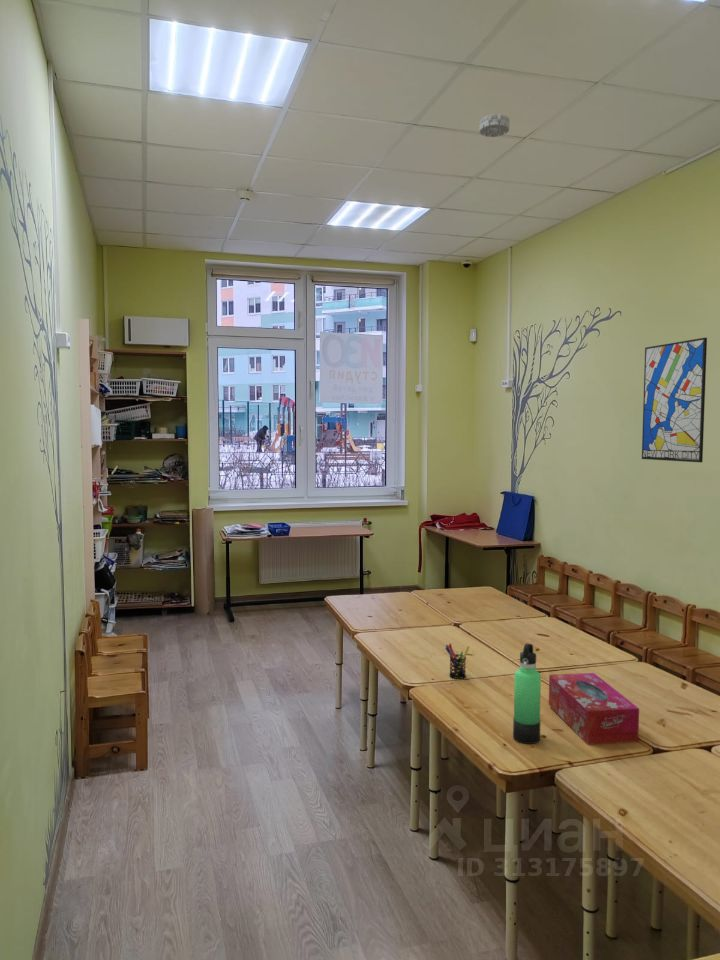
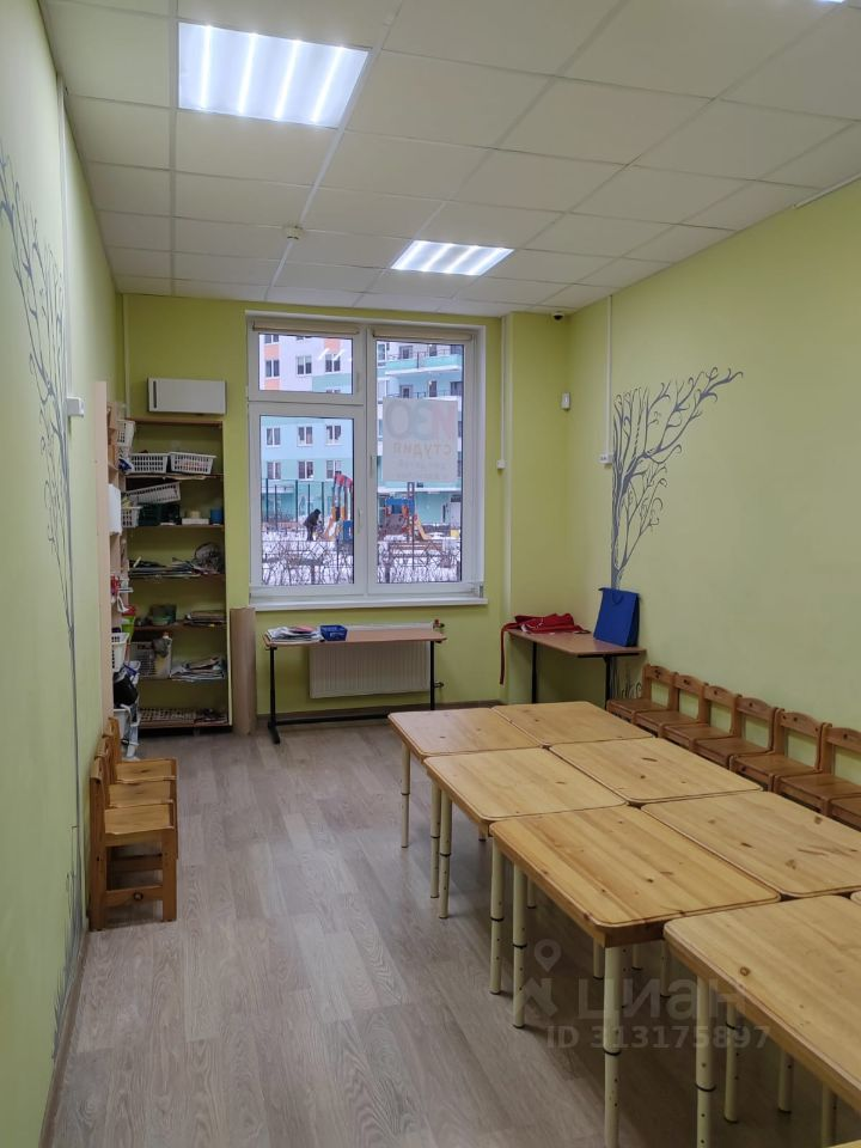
- thermos bottle [512,642,542,745]
- pen holder [444,642,470,680]
- smoke detector [478,113,510,138]
- wall art [641,337,708,463]
- tissue box [548,672,640,746]
